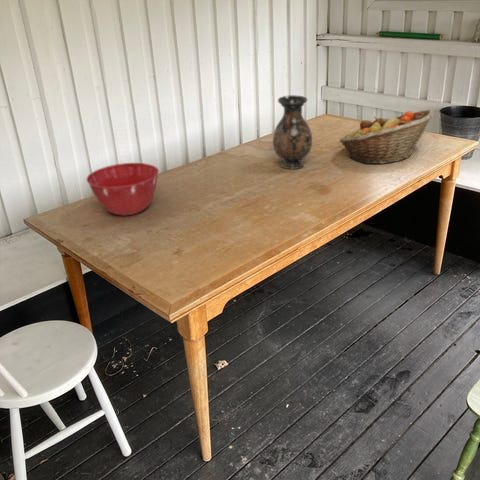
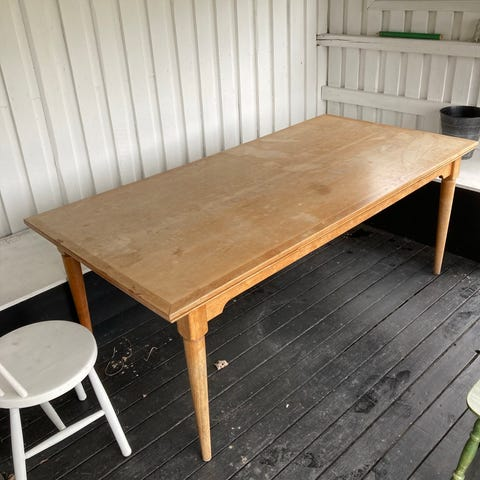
- fruit basket [339,109,435,165]
- vase [272,94,313,170]
- mixing bowl [85,162,160,217]
